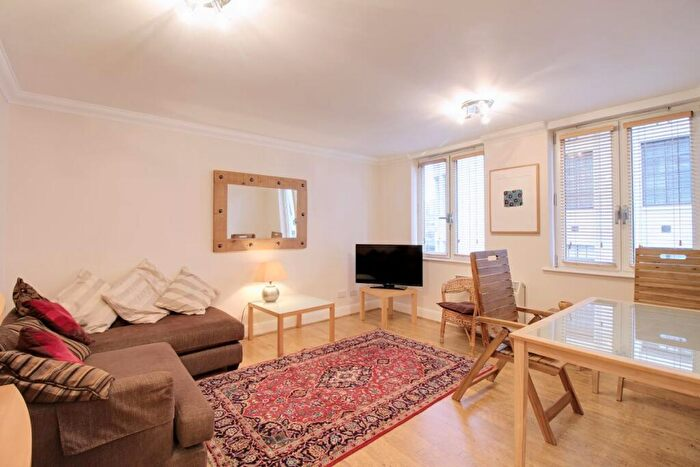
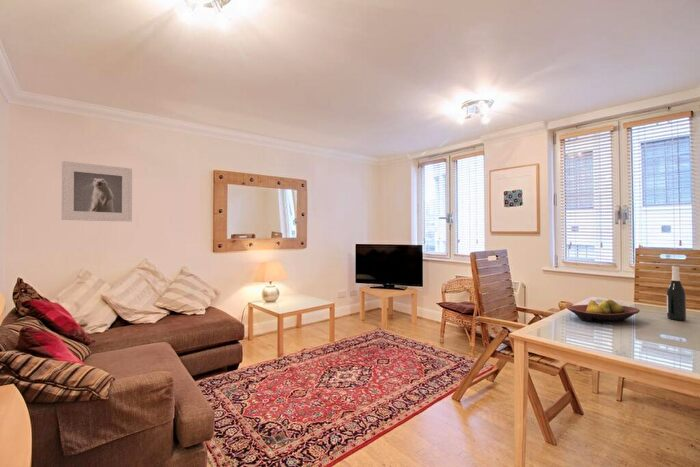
+ fruit bowl [566,298,641,323]
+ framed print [61,160,133,223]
+ wine bottle [666,265,687,321]
